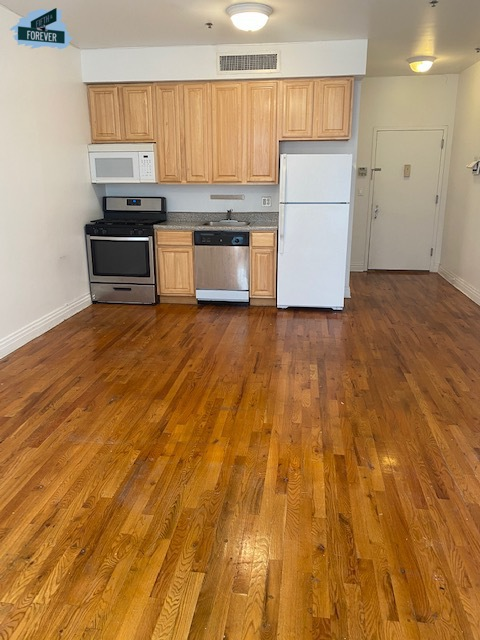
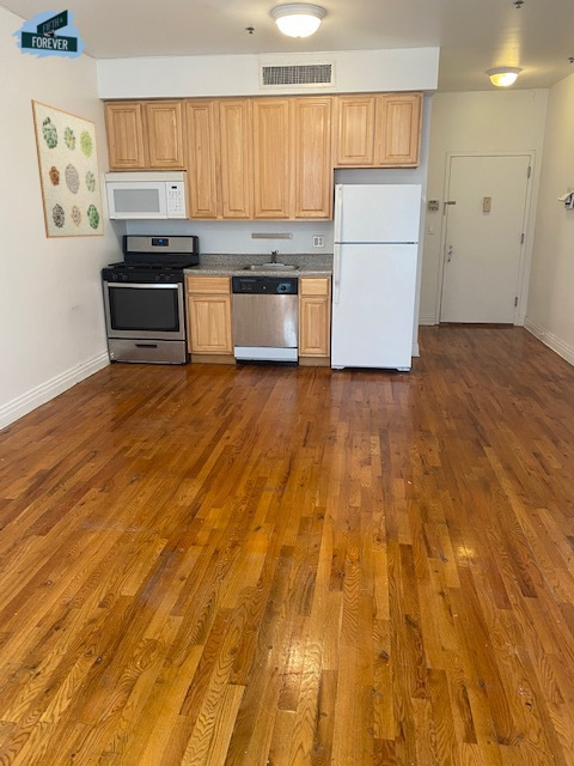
+ wall art [30,98,105,239]
